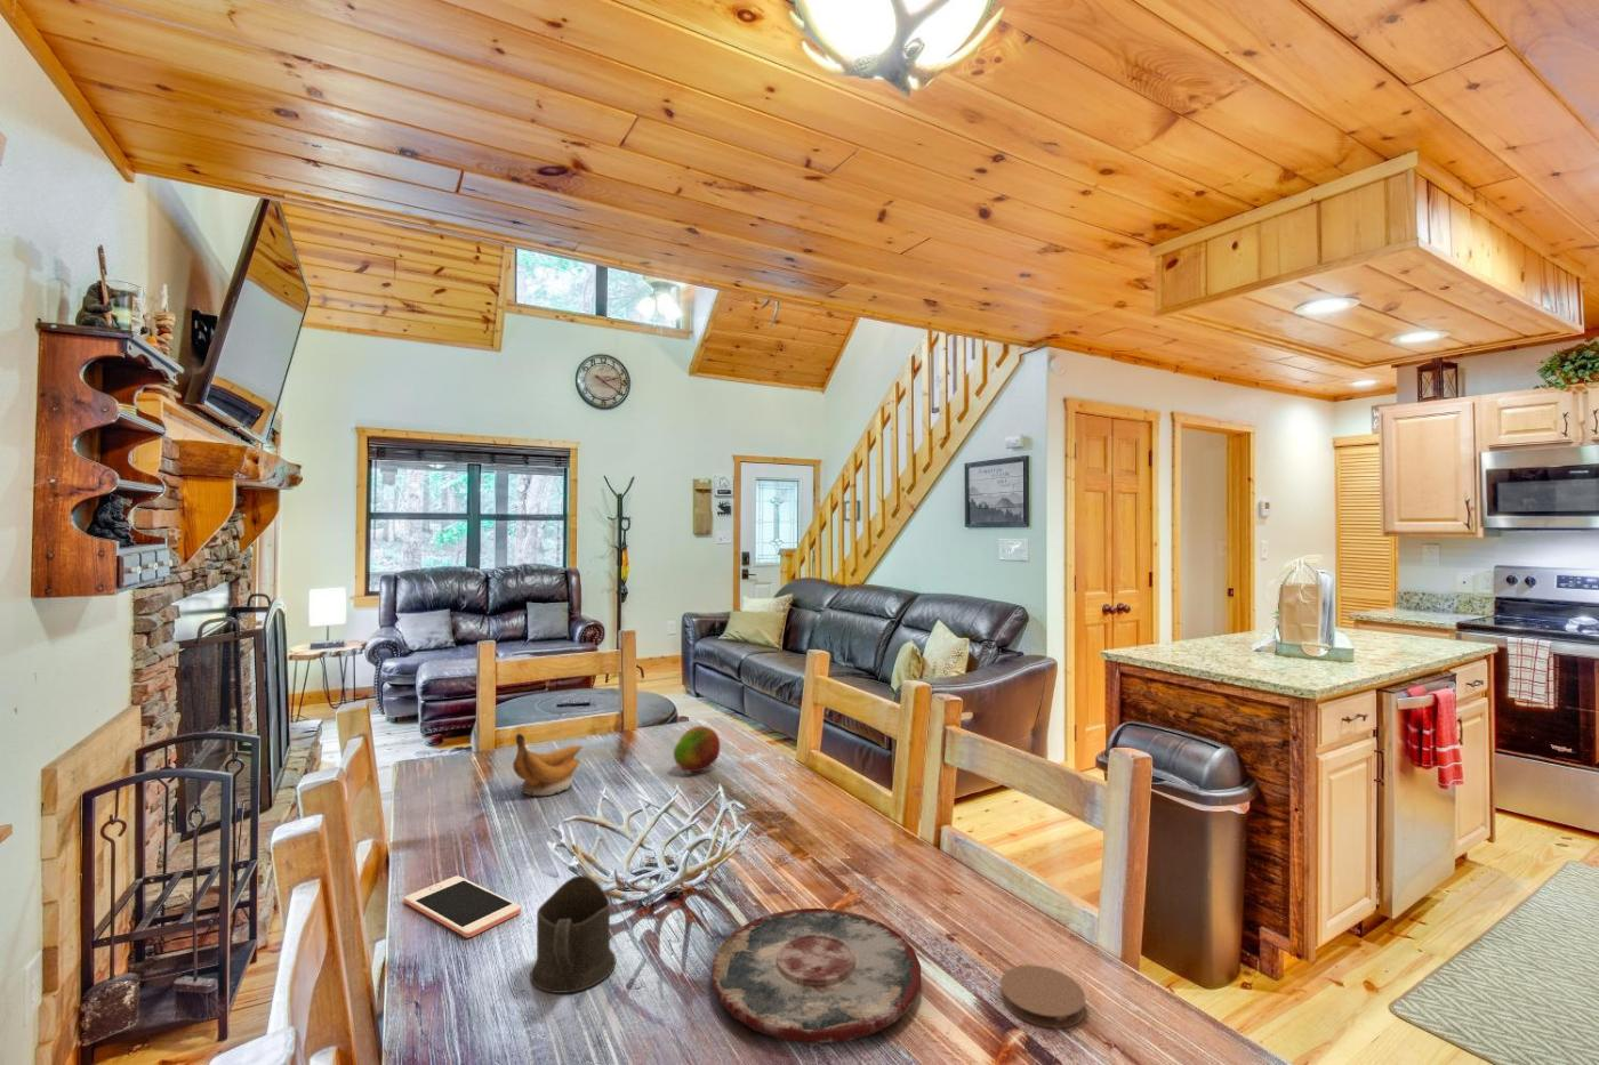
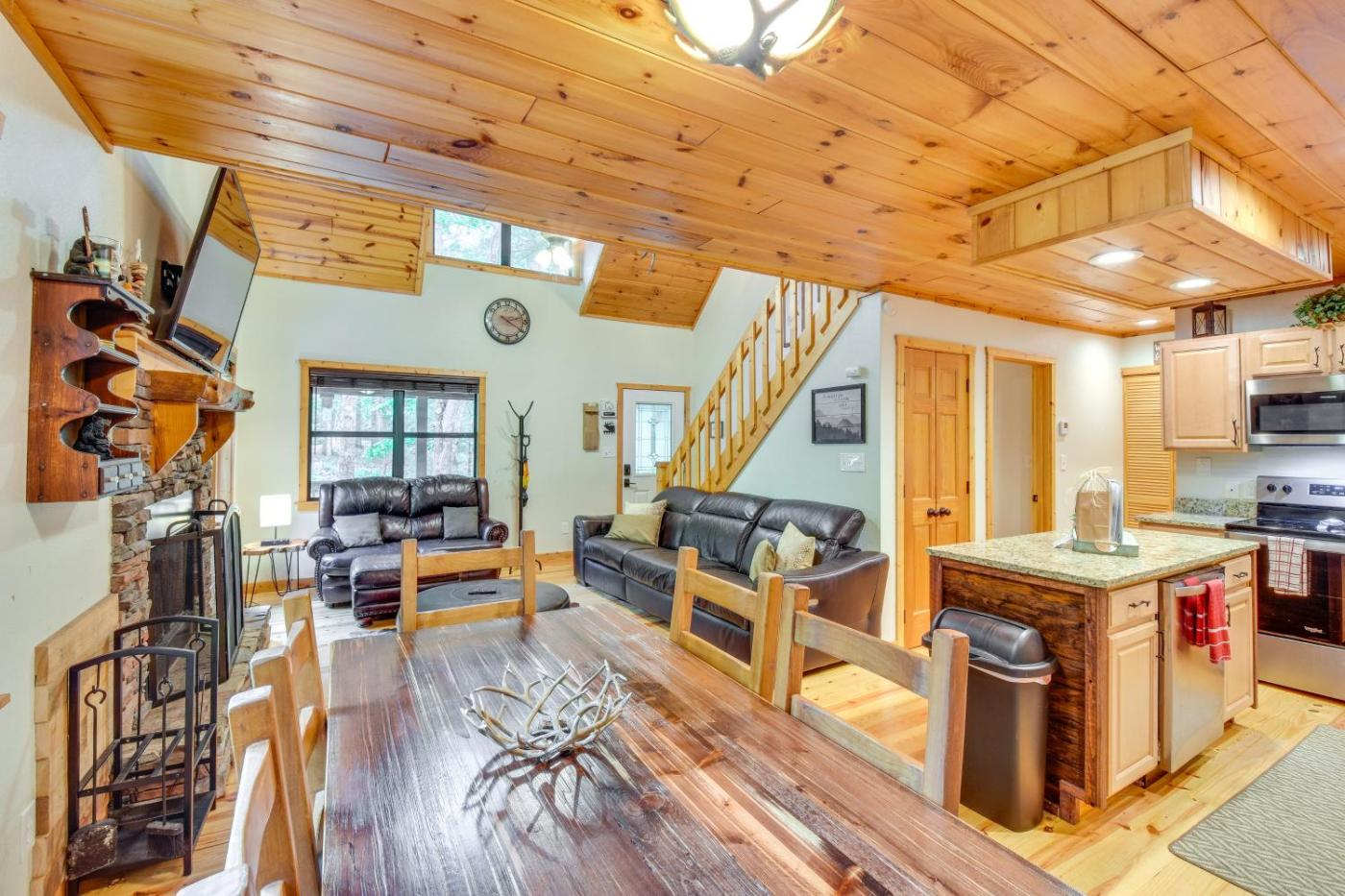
- coaster [1000,964,1088,1029]
- cell phone [403,875,522,938]
- fruit [673,725,720,773]
- banana [511,733,584,796]
- cup [529,875,617,994]
- plate [711,907,921,1045]
